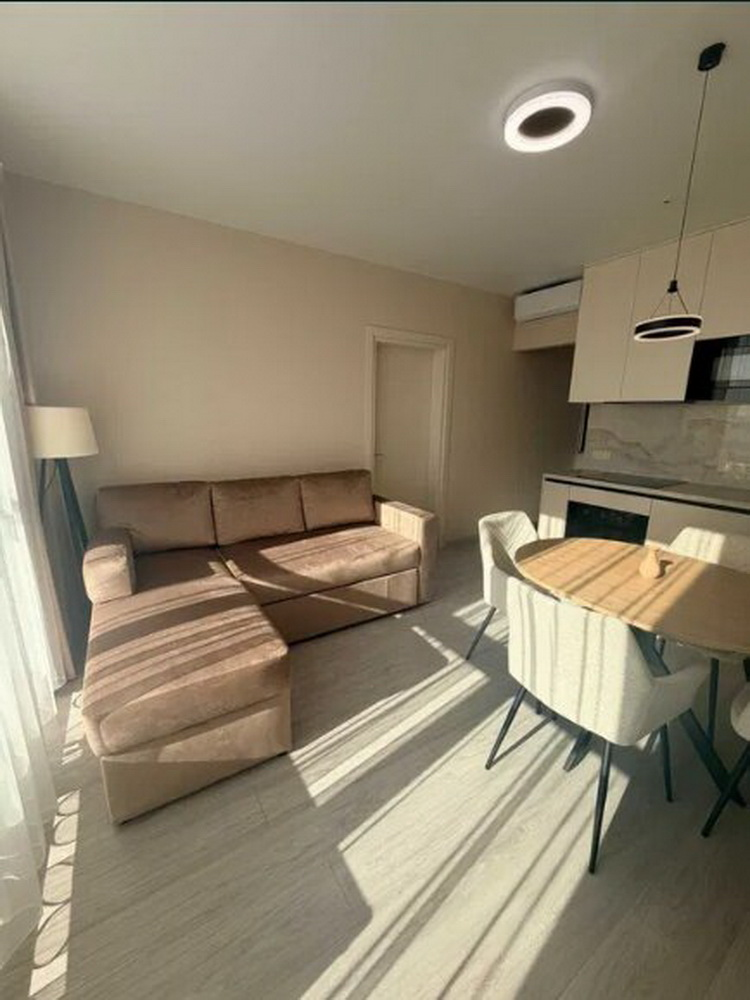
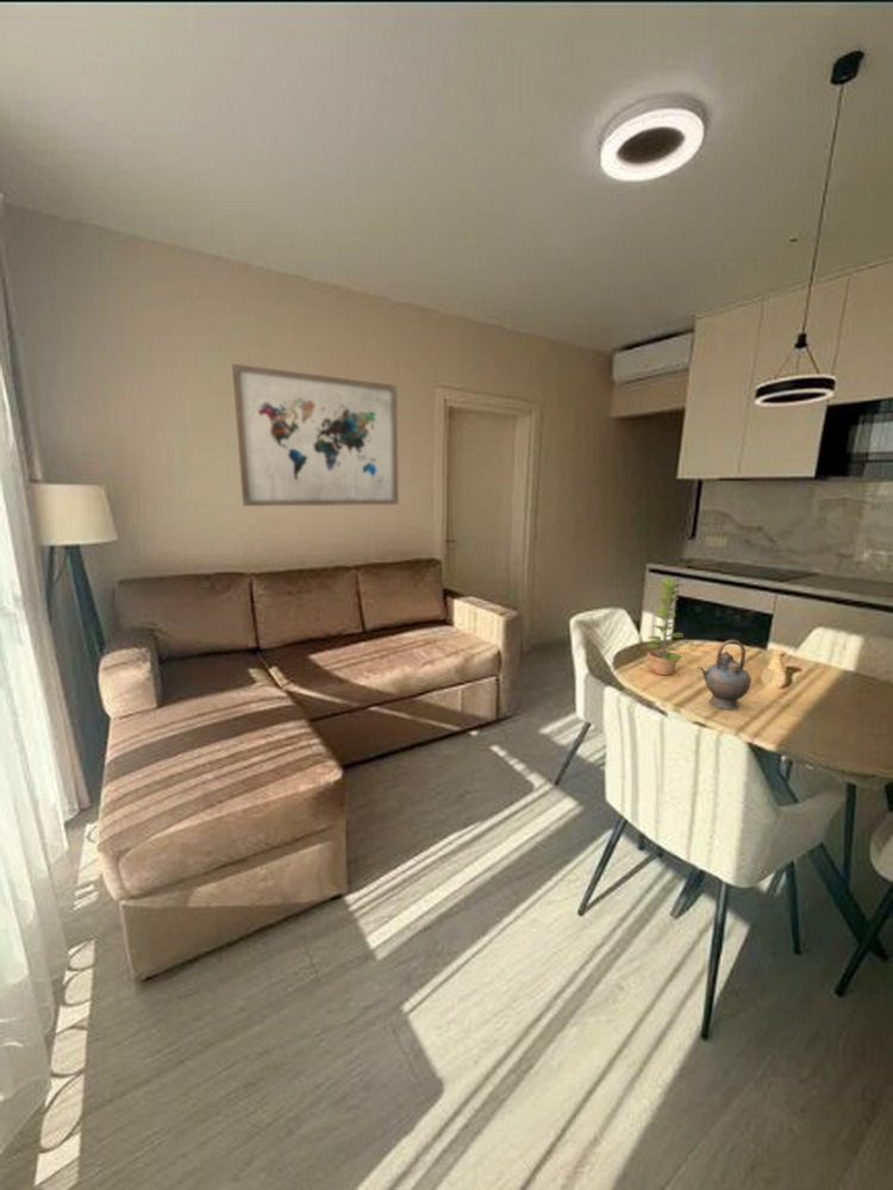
+ teapot [697,639,753,710]
+ plant [644,577,685,676]
+ wall art [230,363,400,507]
